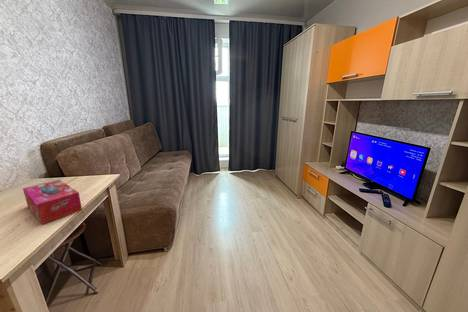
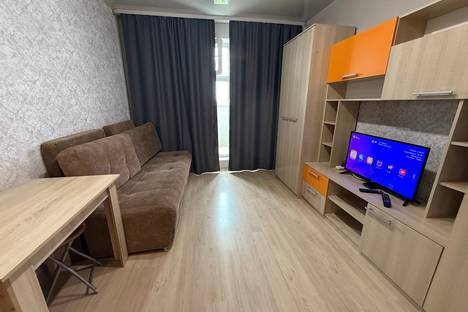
- tissue box [22,179,83,225]
